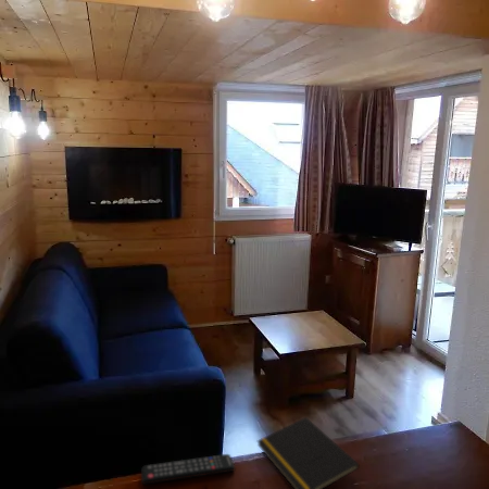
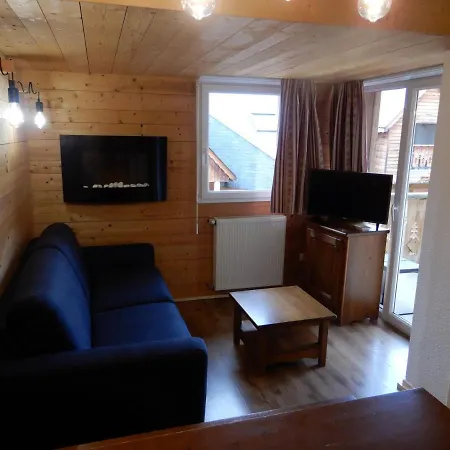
- notepad [256,416,361,489]
- remote control [140,453,236,486]
